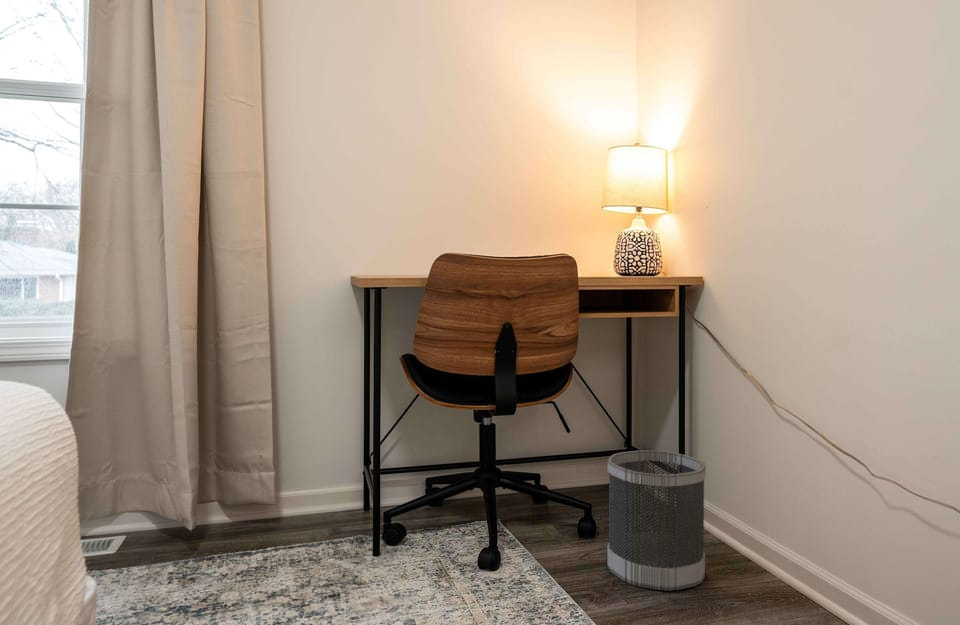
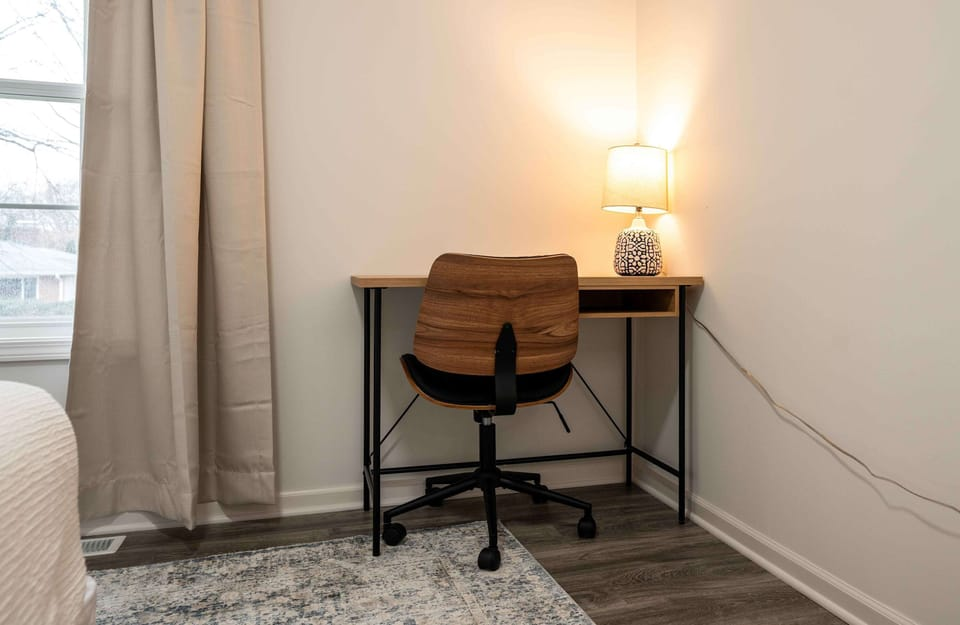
- wastebasket [607,449,707,592]
